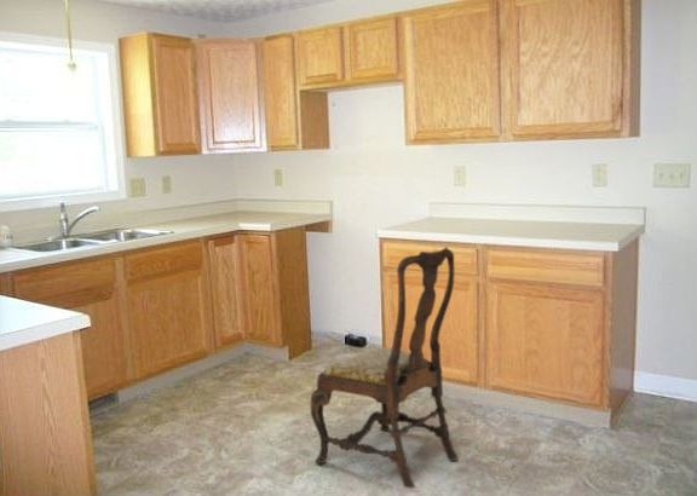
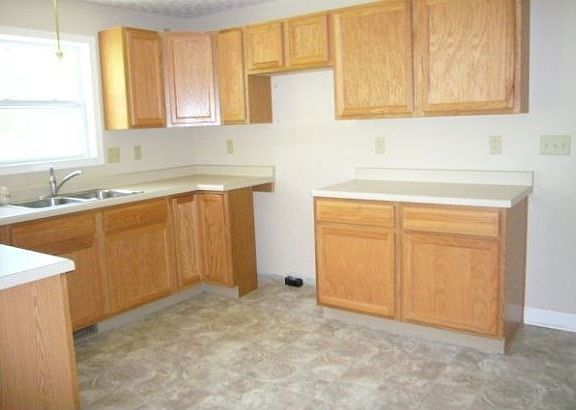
- dining chair [309,246,459,490]
